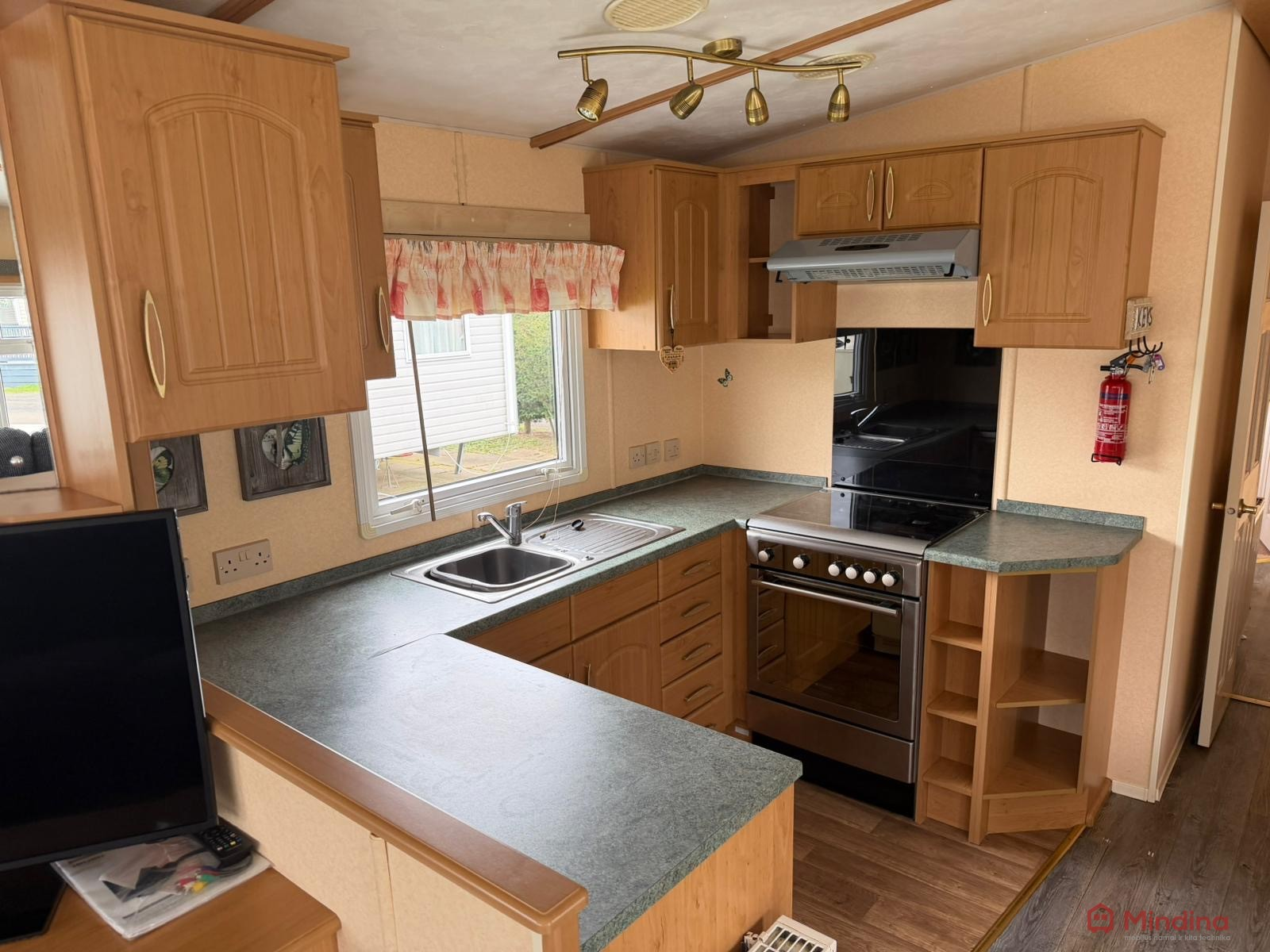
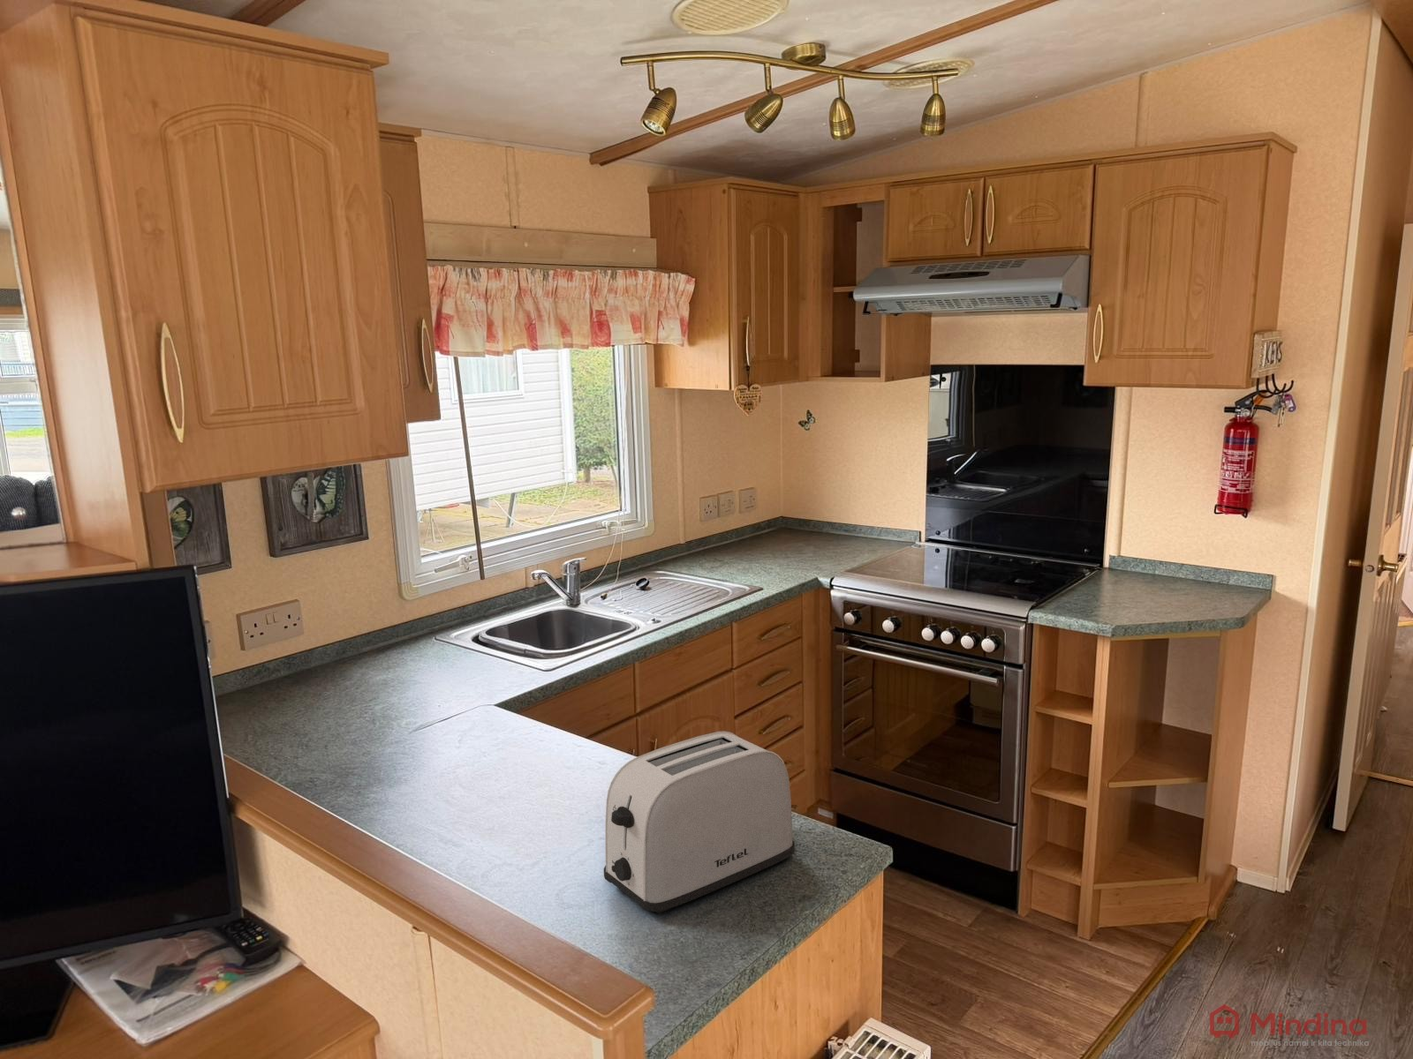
+ toaster [603,731,796,914]
